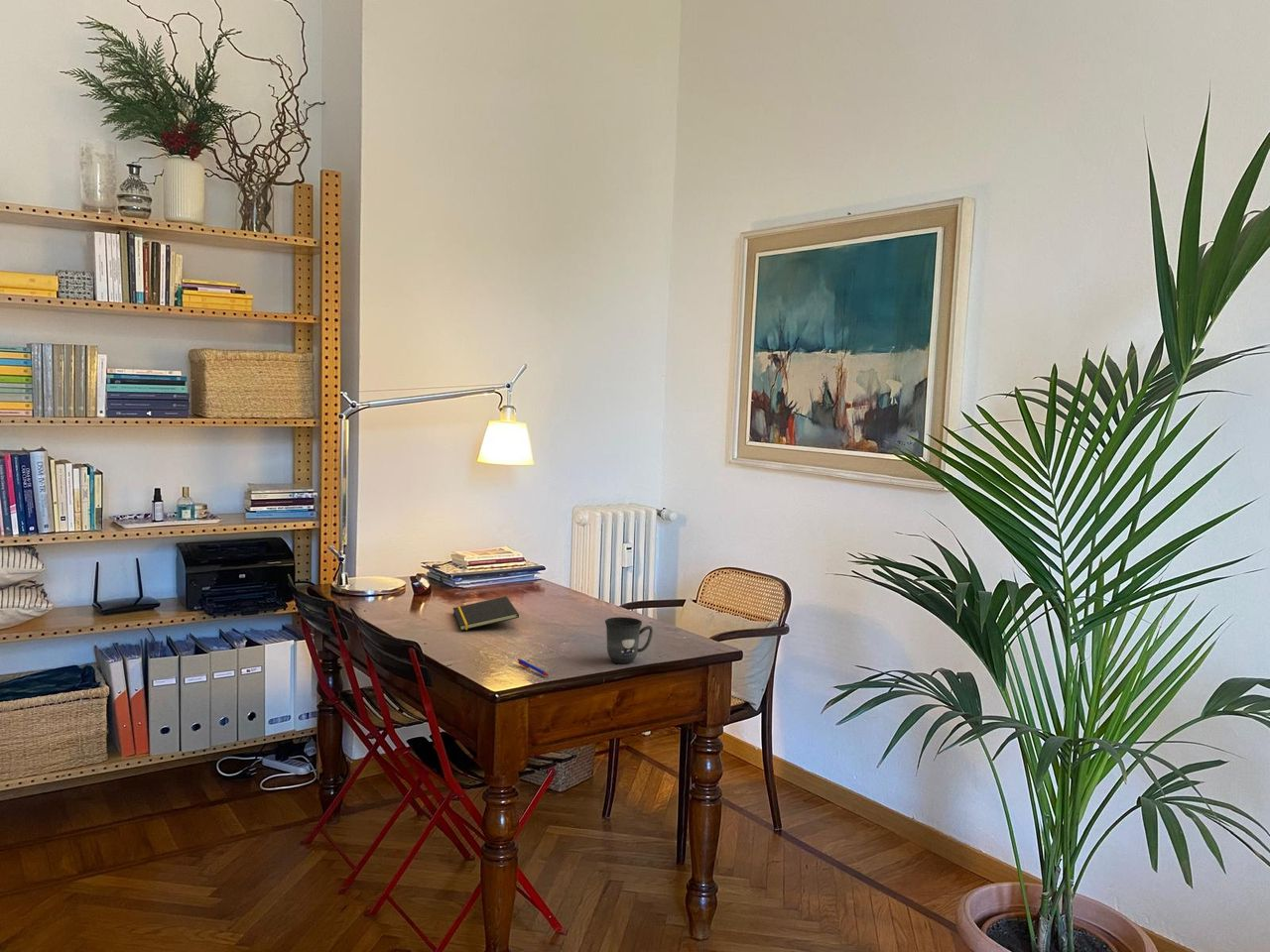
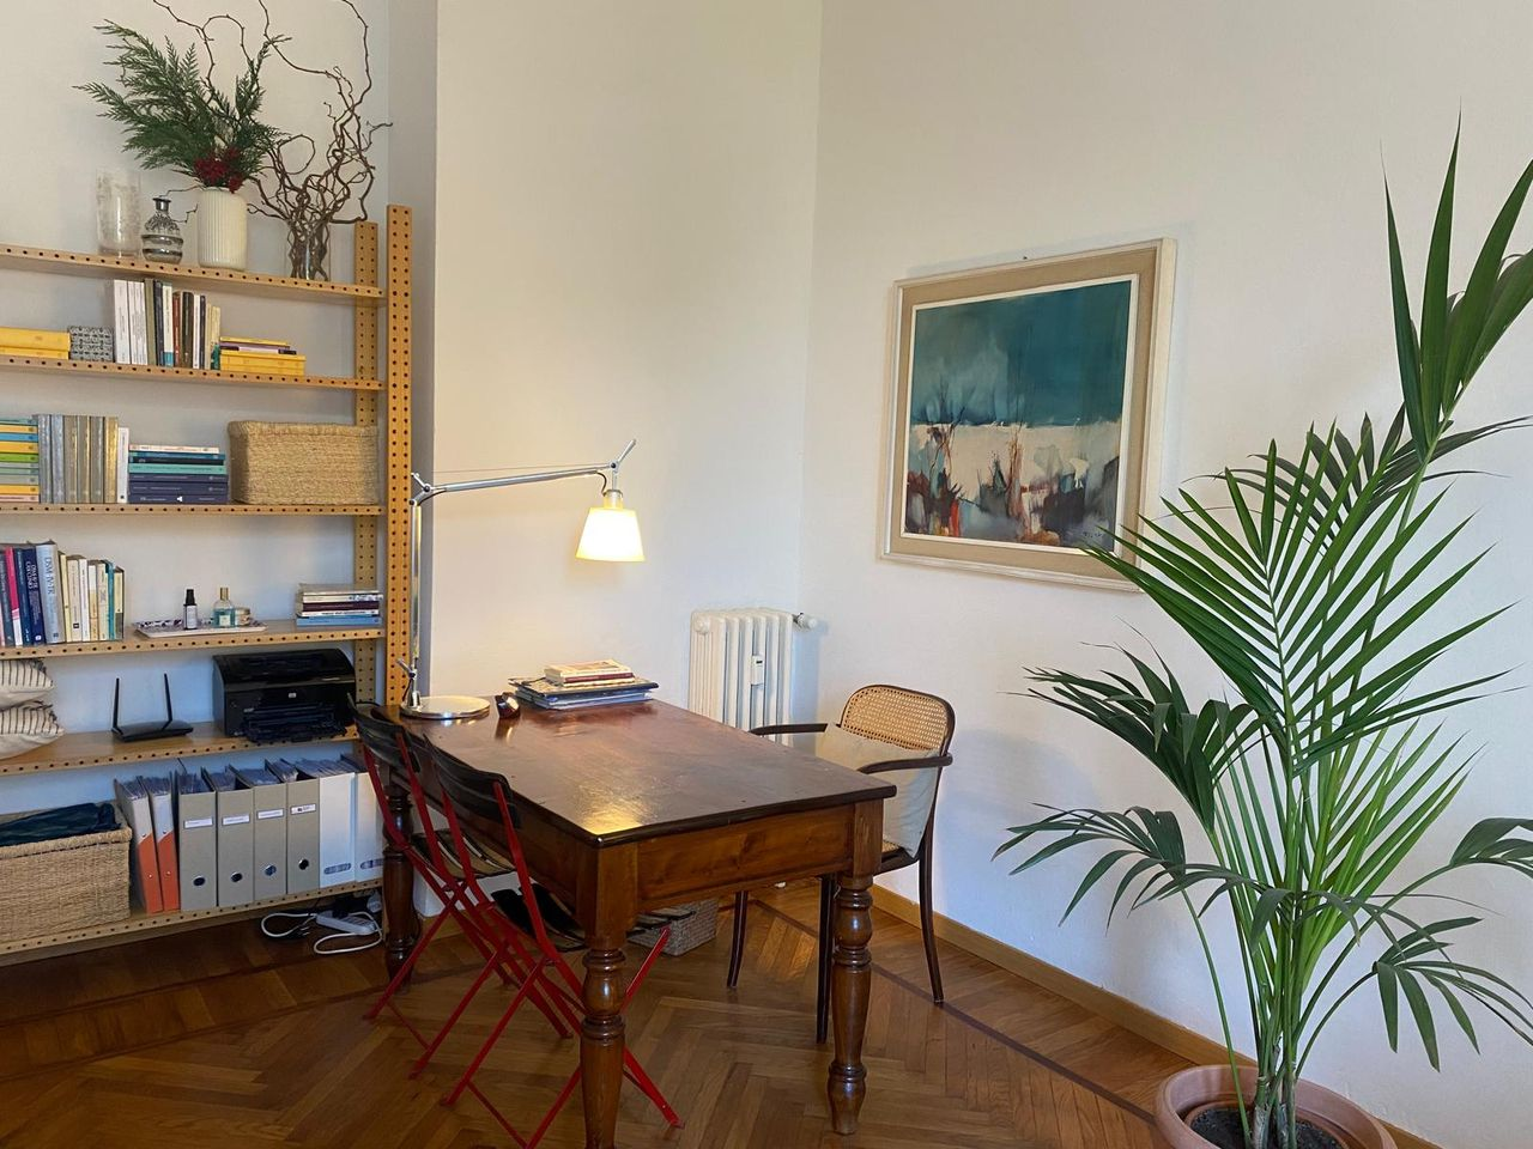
- mug [604,616,654,664]
- pen [516,657,551,677]
- notepad [451,595,520,632]
